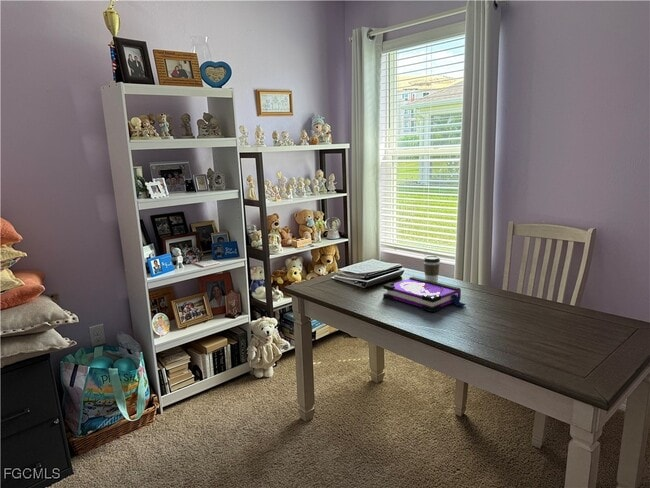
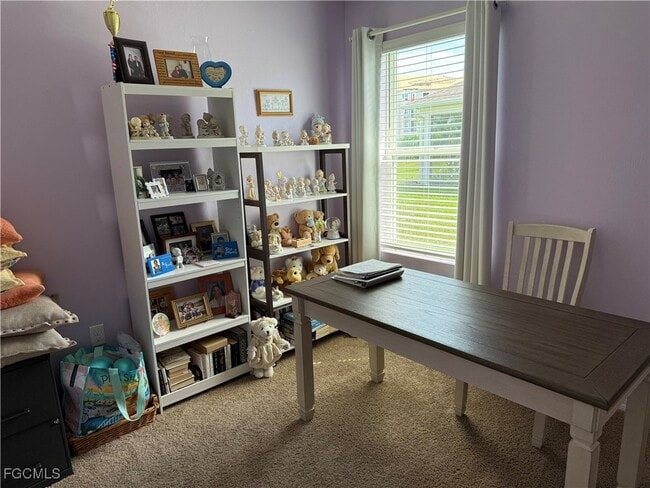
- coffee cup [423,255,441,283]
- board game [382,276,466,313]
